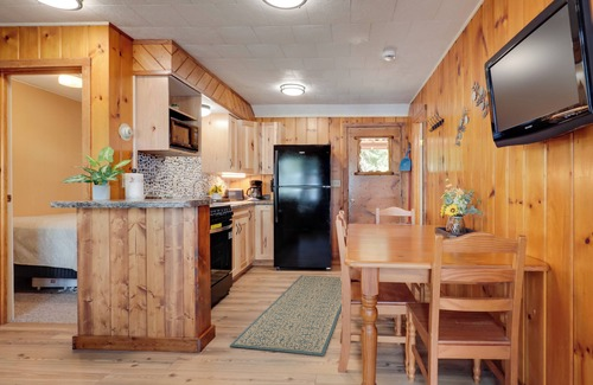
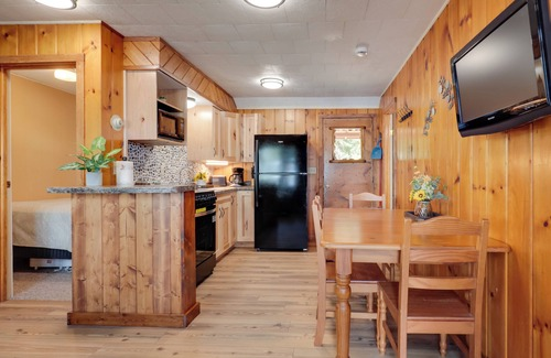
- rug [229,274,343,357]
